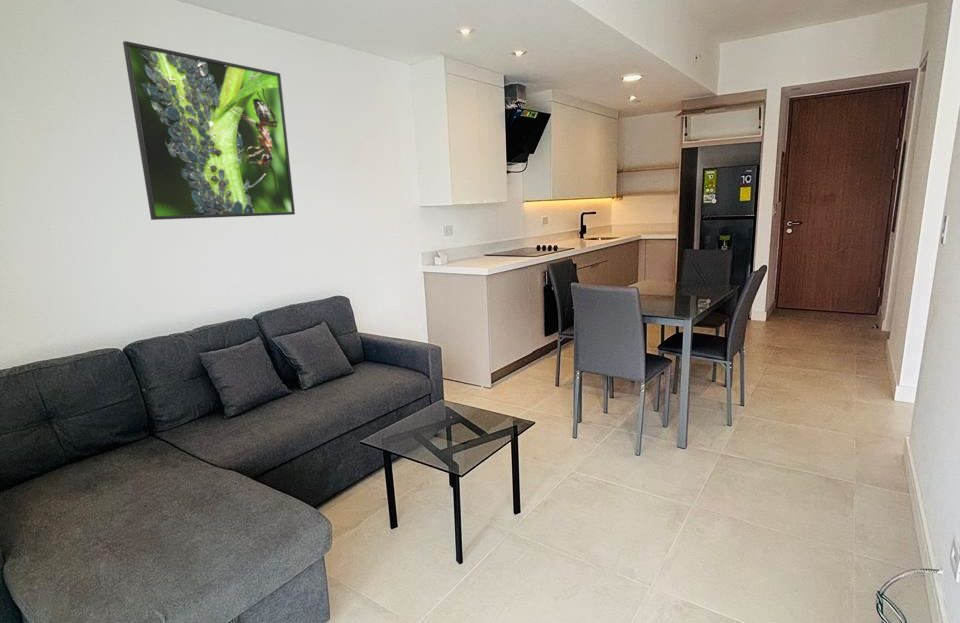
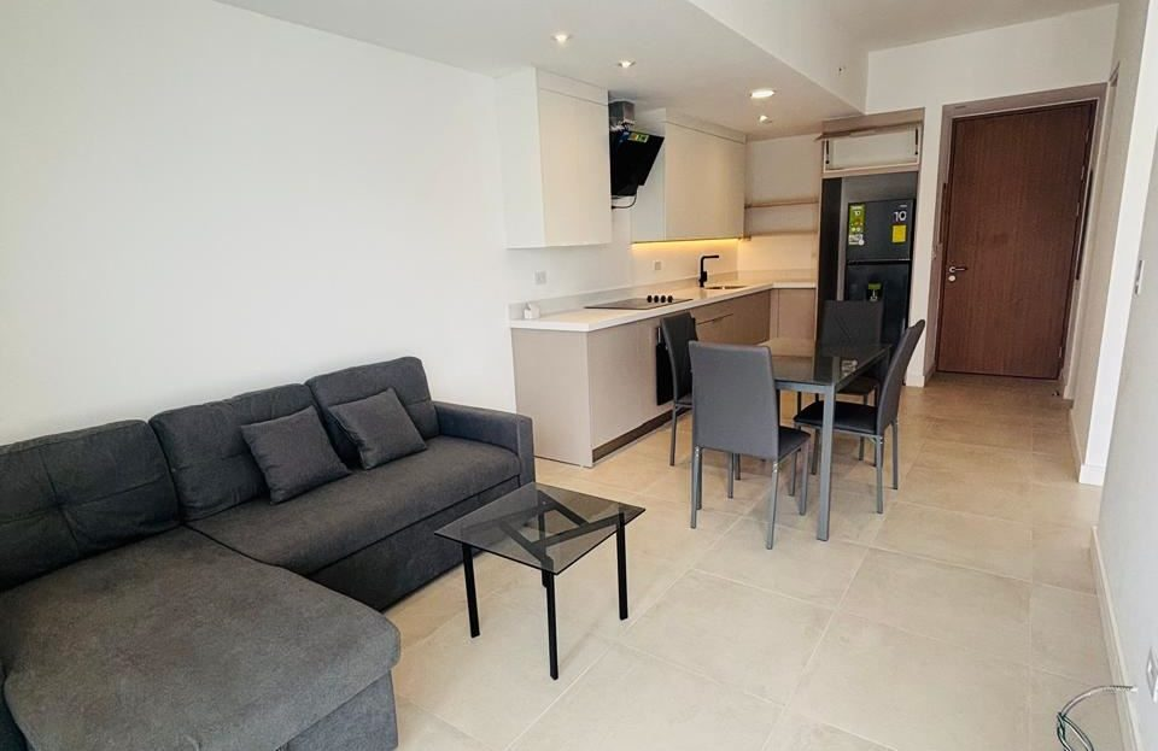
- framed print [122,40,296,221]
